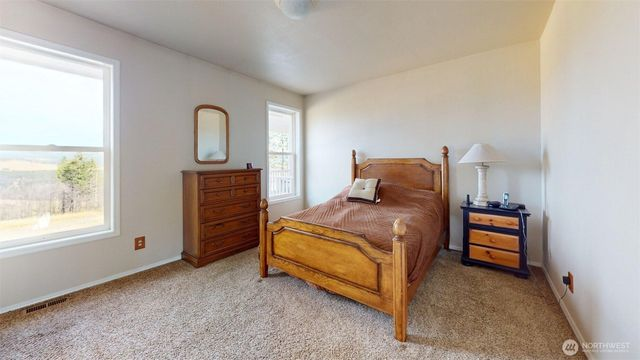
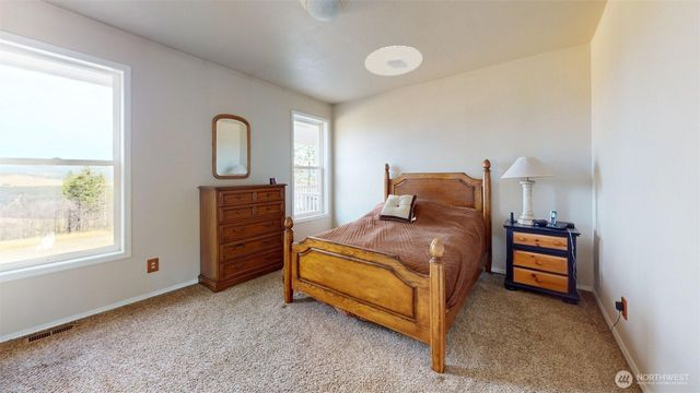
+ ceiling light [364,45,423,76]
